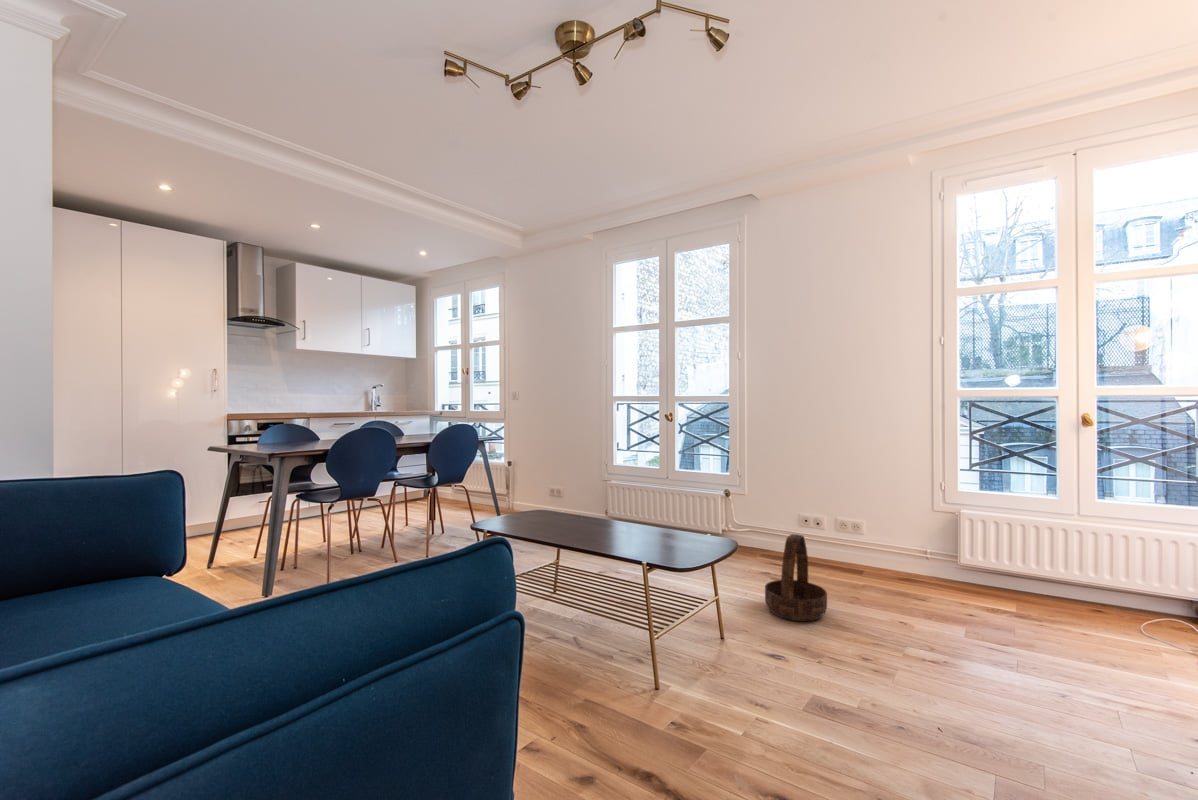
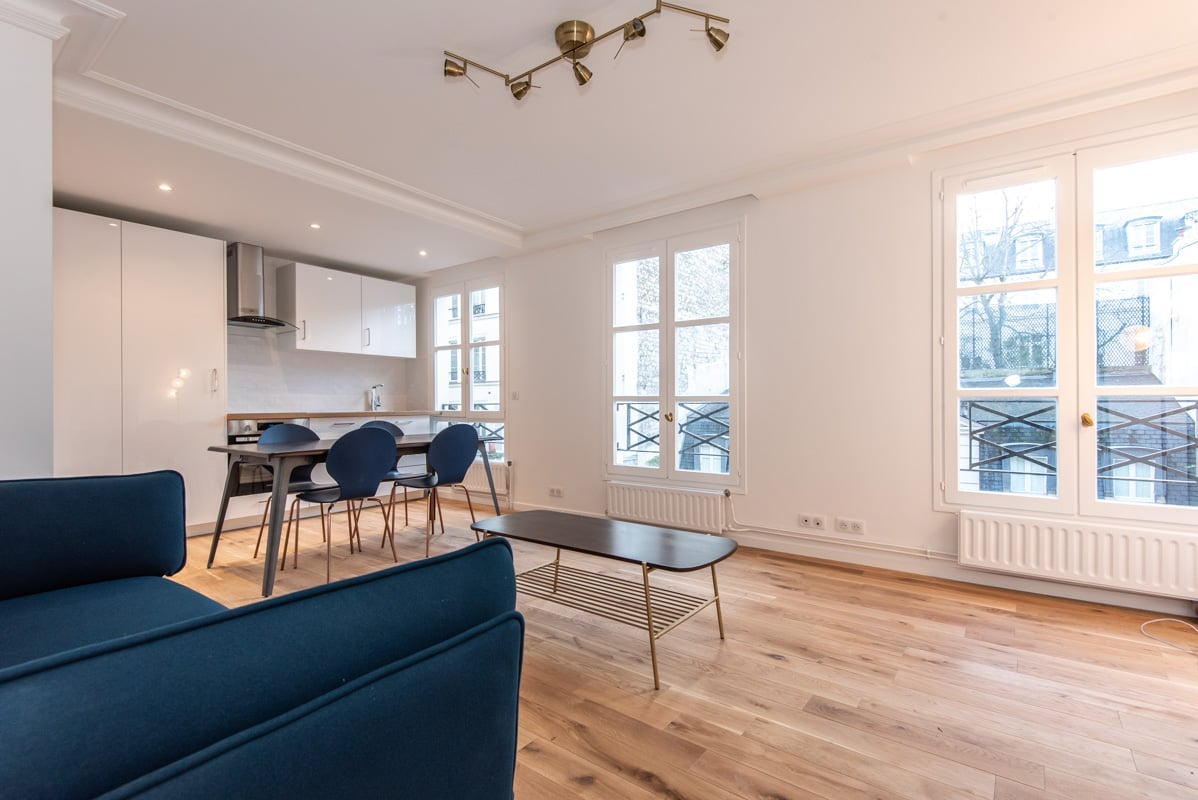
- basket [764,533,828,623]
